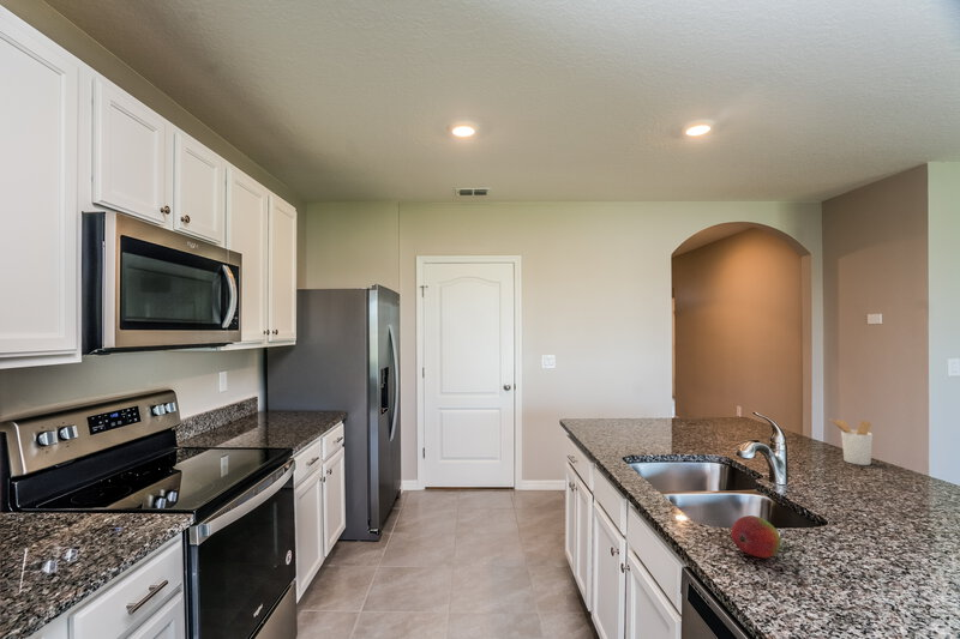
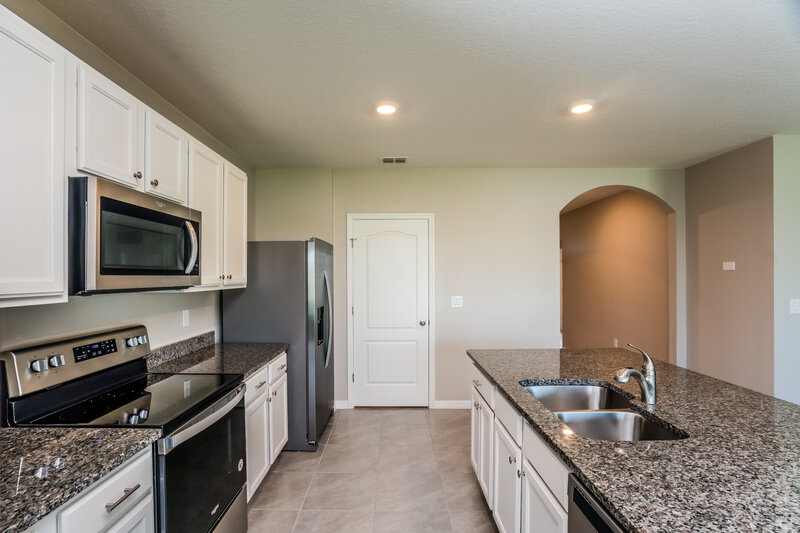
- fruit [730,514,782,559]
- utensil holder [828,417,874,466]
